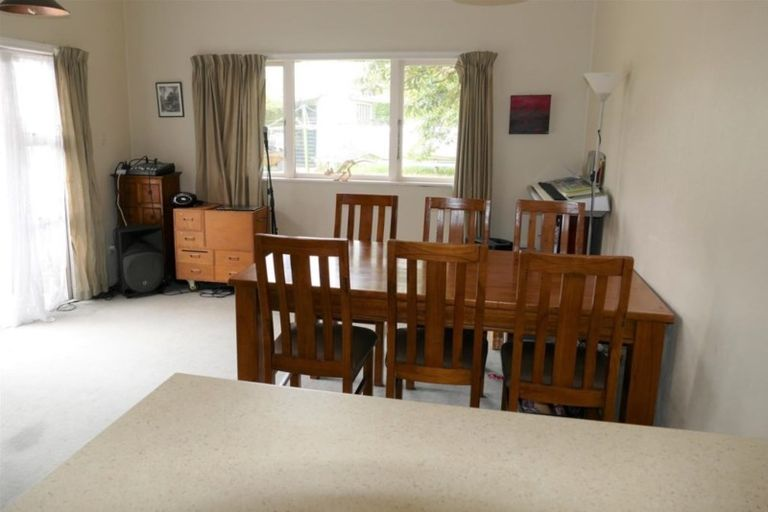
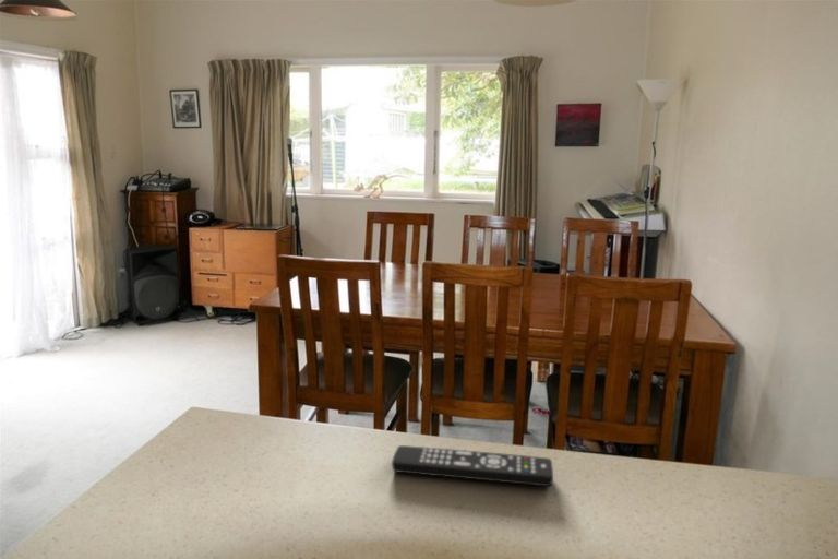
+ remote control [391,444,554,487]
